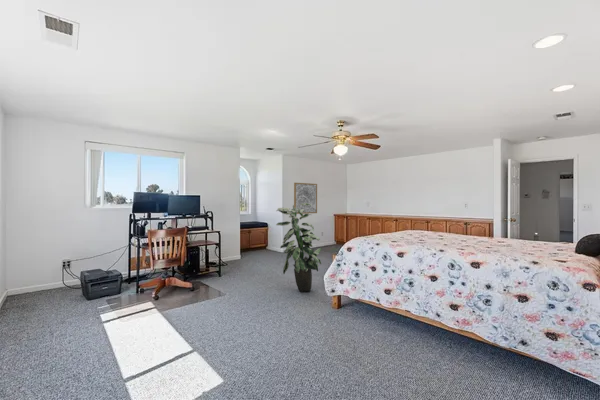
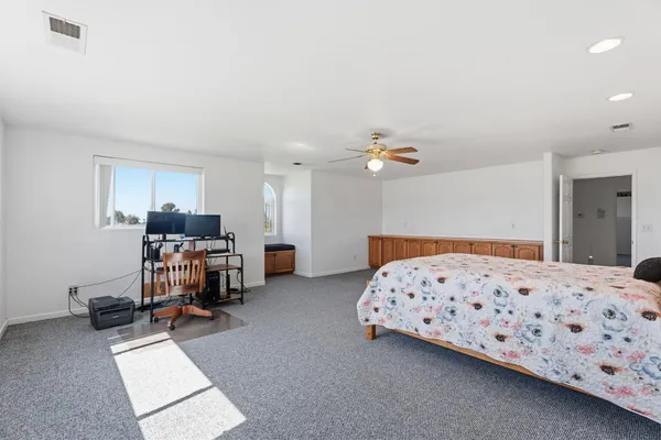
- wall art [293,182,318,215]
- indoor plant [275,203,323,293]
